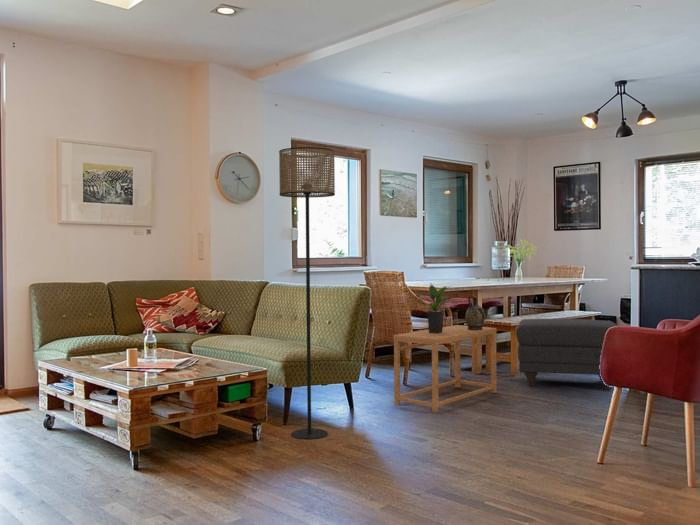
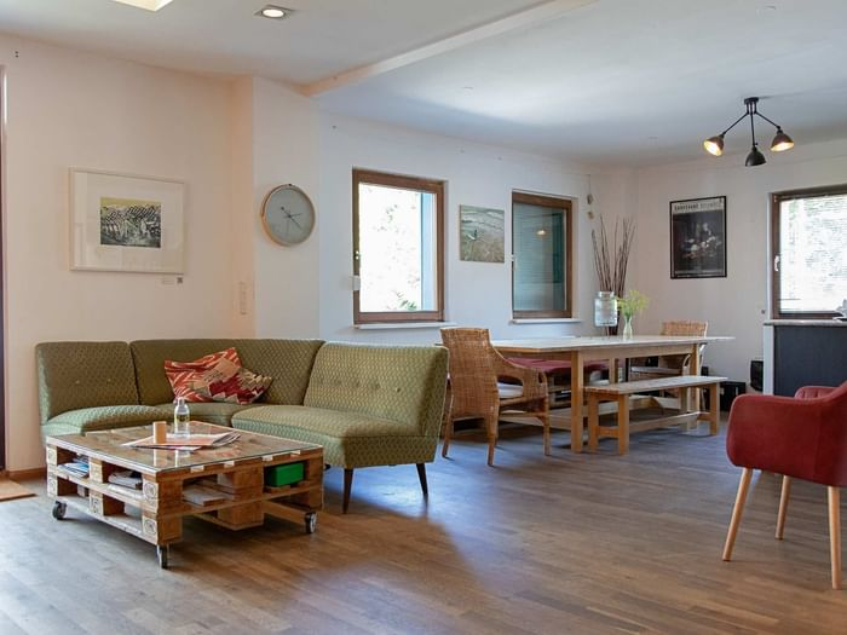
- ottoman [515,318,618,391]
- side table [392,324,498,413]
- potted plant [411,282,459,333]
- ceramic jug [464,294,486,330]
- floor lamp [278,146,336,440]
